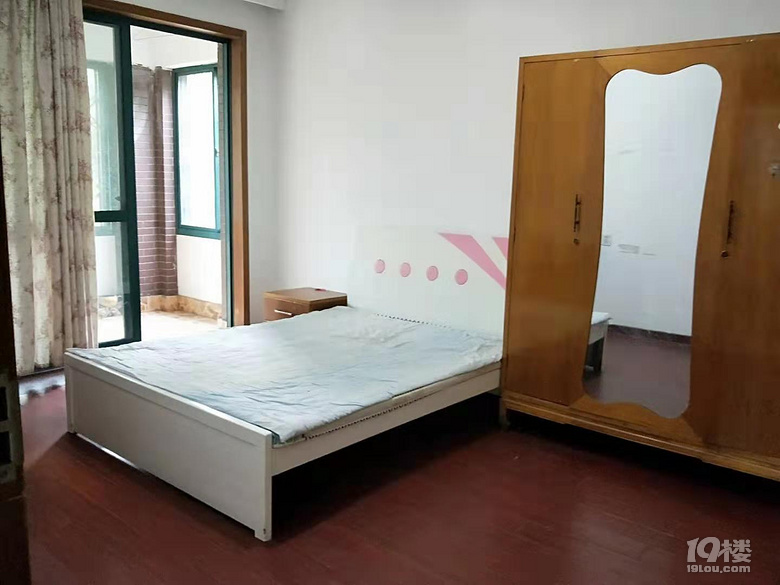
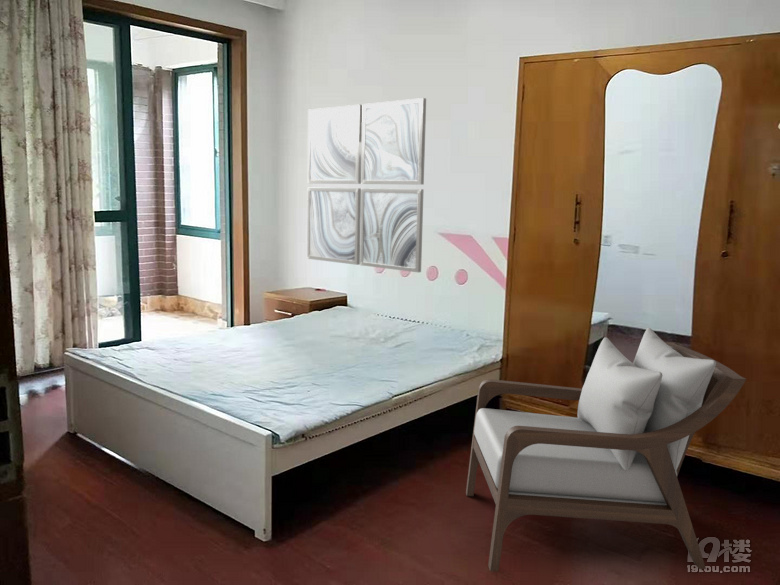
+ armchair [465,327,747,572]
+ wall art [306,97,427,273]
